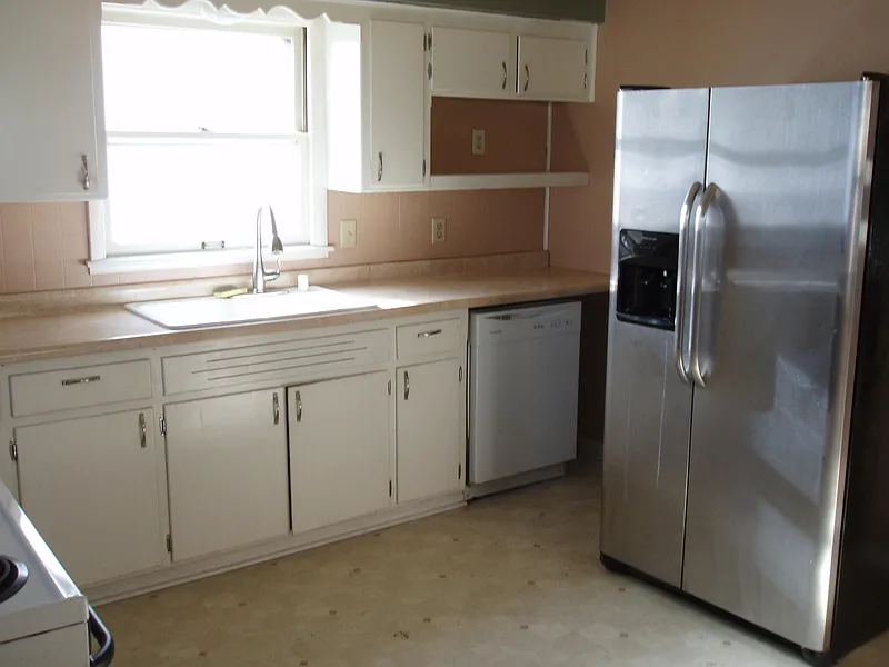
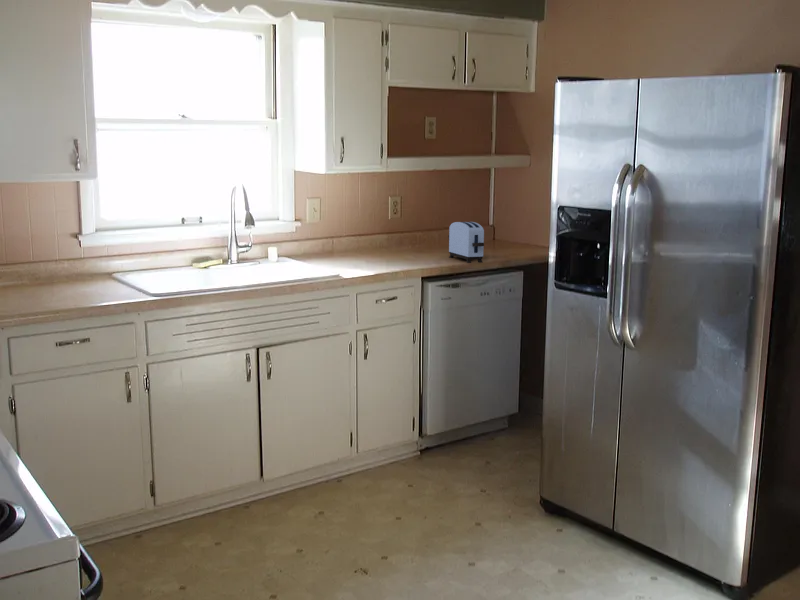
+ toaster [447,221,485,264]
